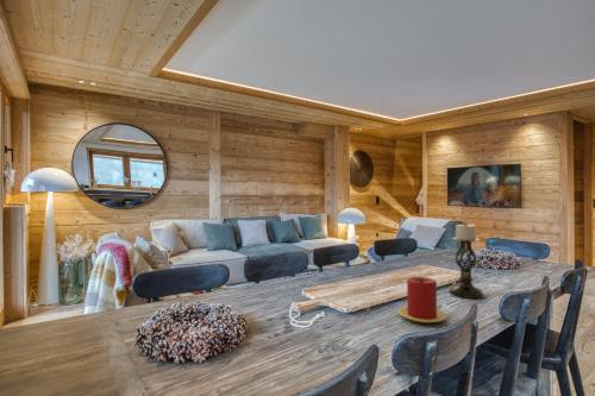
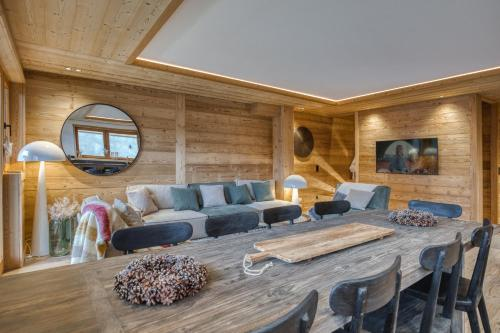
- candle holder [447,221,484,300]
- candle [397,276,447,323]
